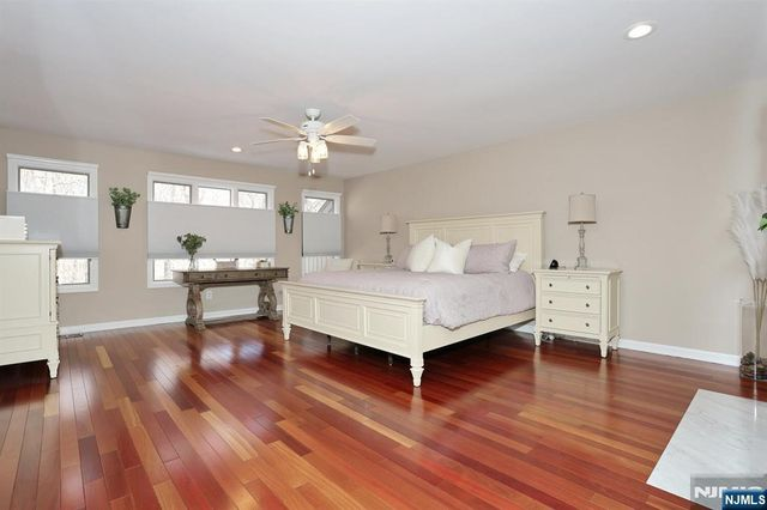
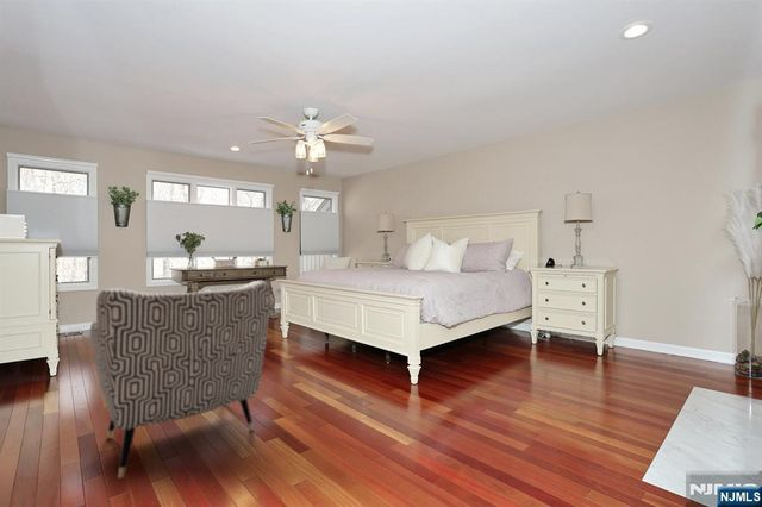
+ armchair [89,280,270,480]
